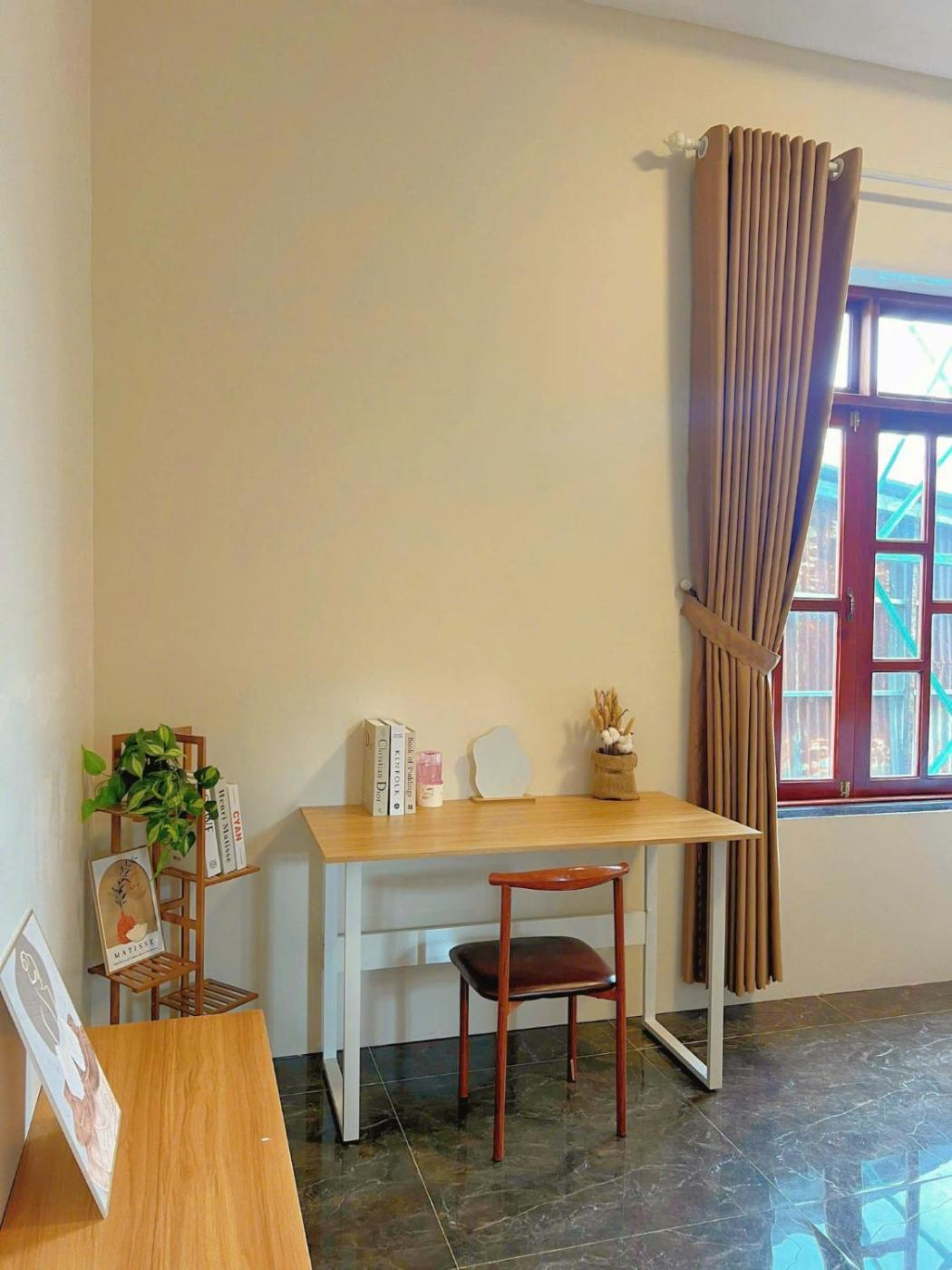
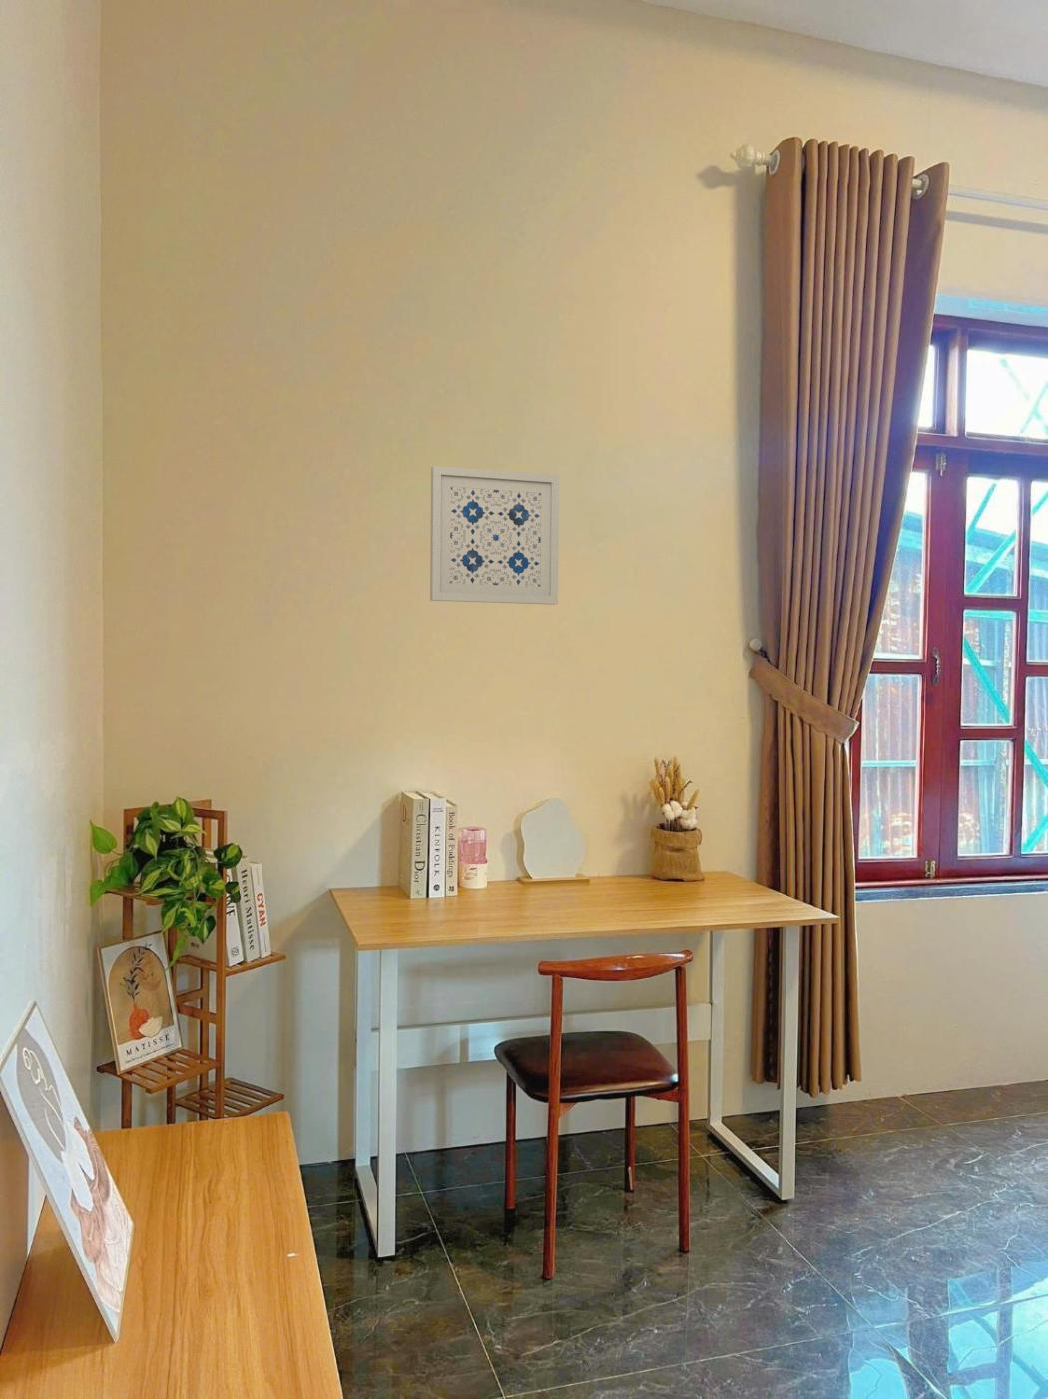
+ wall art [429,465,560,606]
